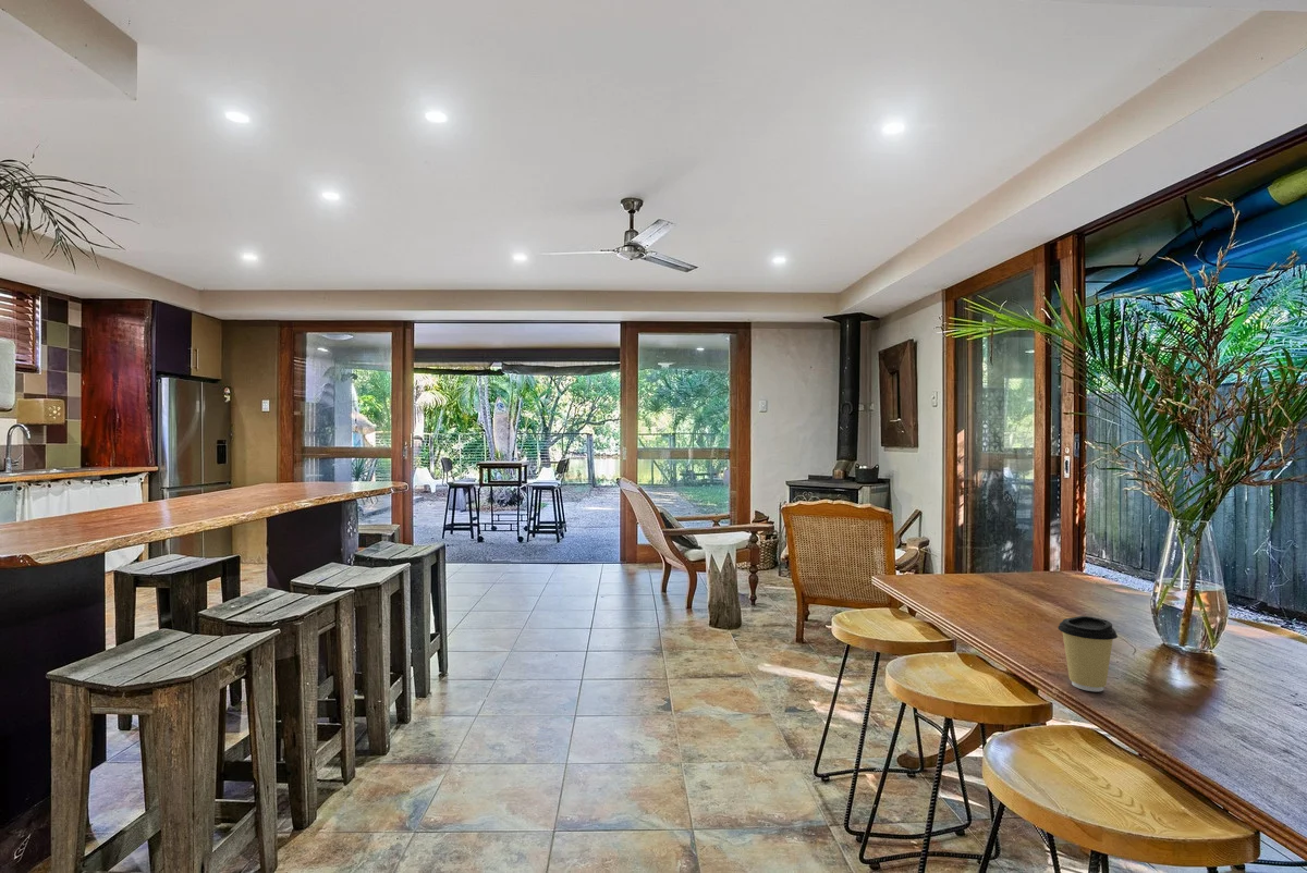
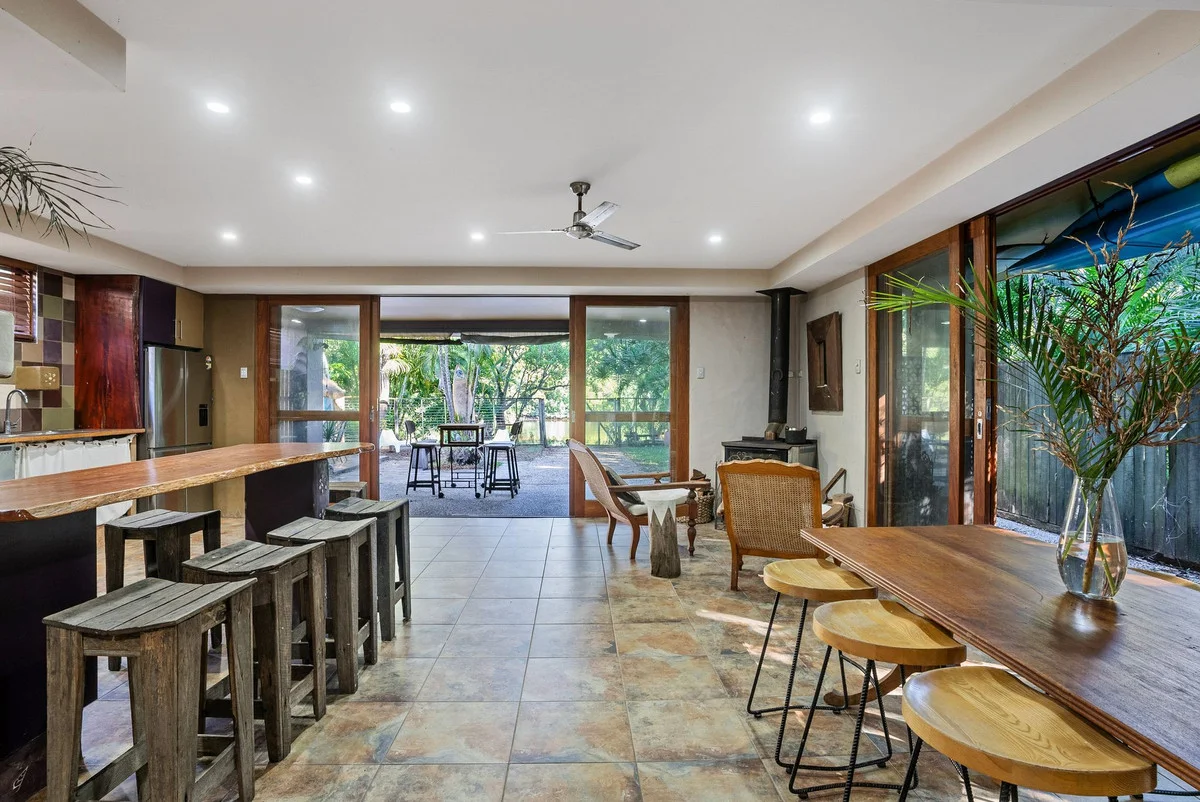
- coffee cup [1056,615,1119,692]
